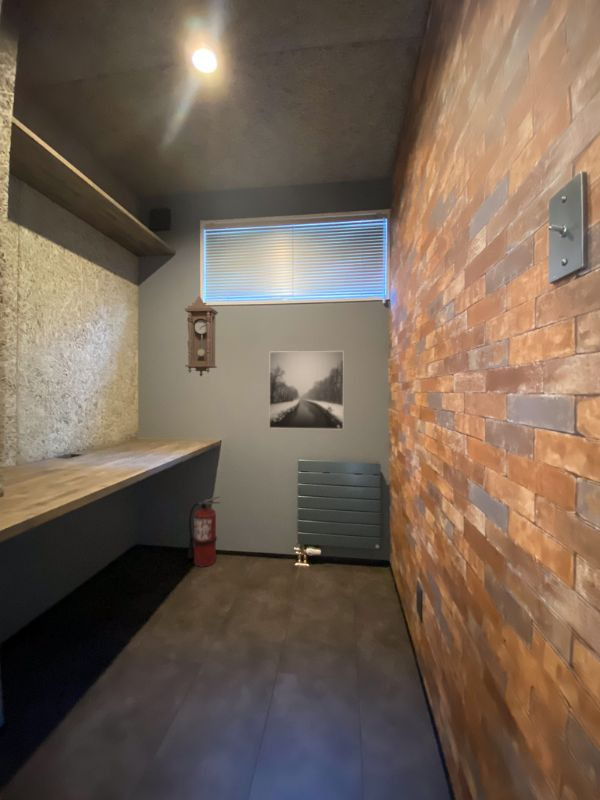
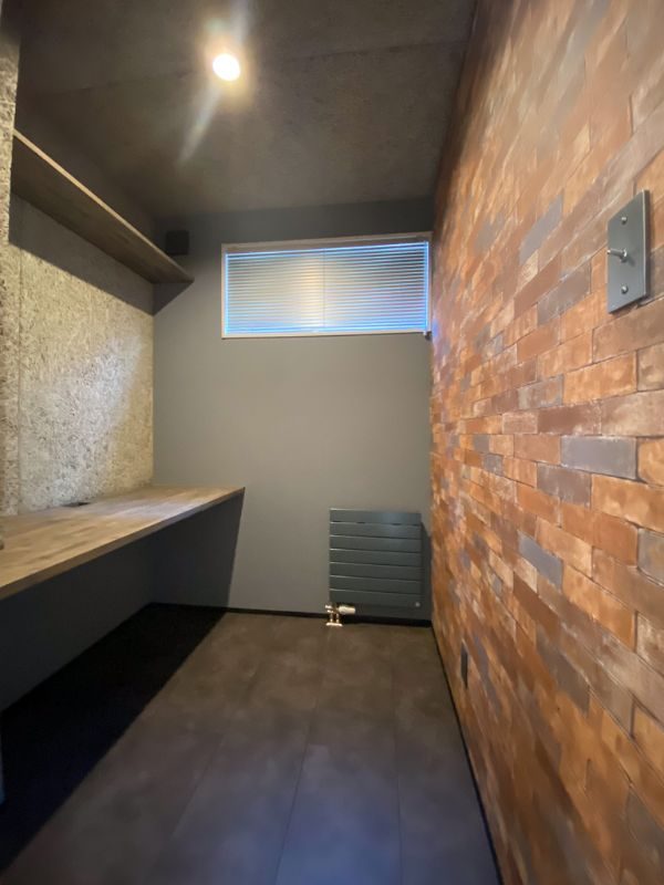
- pendulum clock [184,295,219,378]
- fire extinguisher [187,495,221,568]
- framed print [268,350,345,430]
